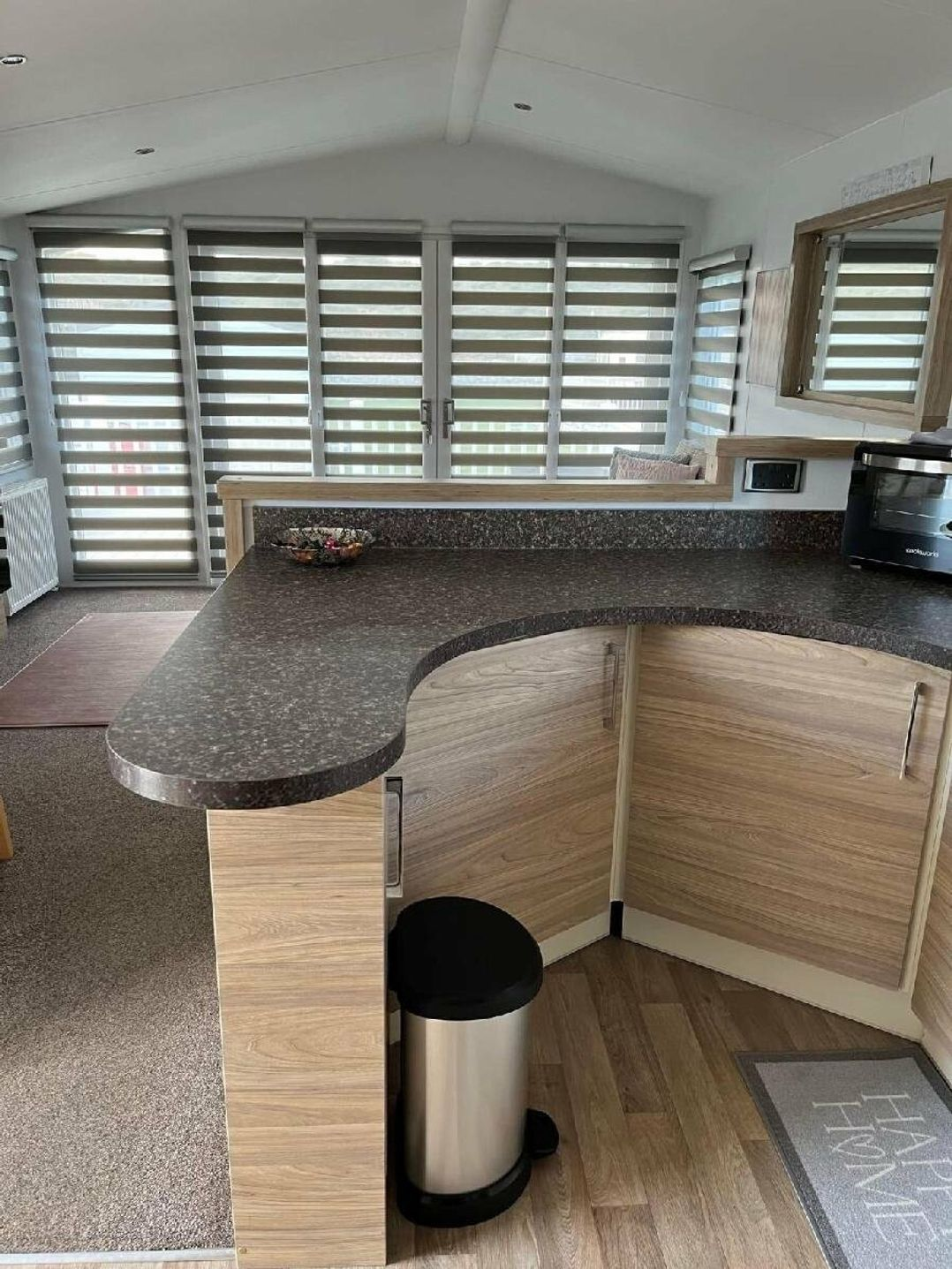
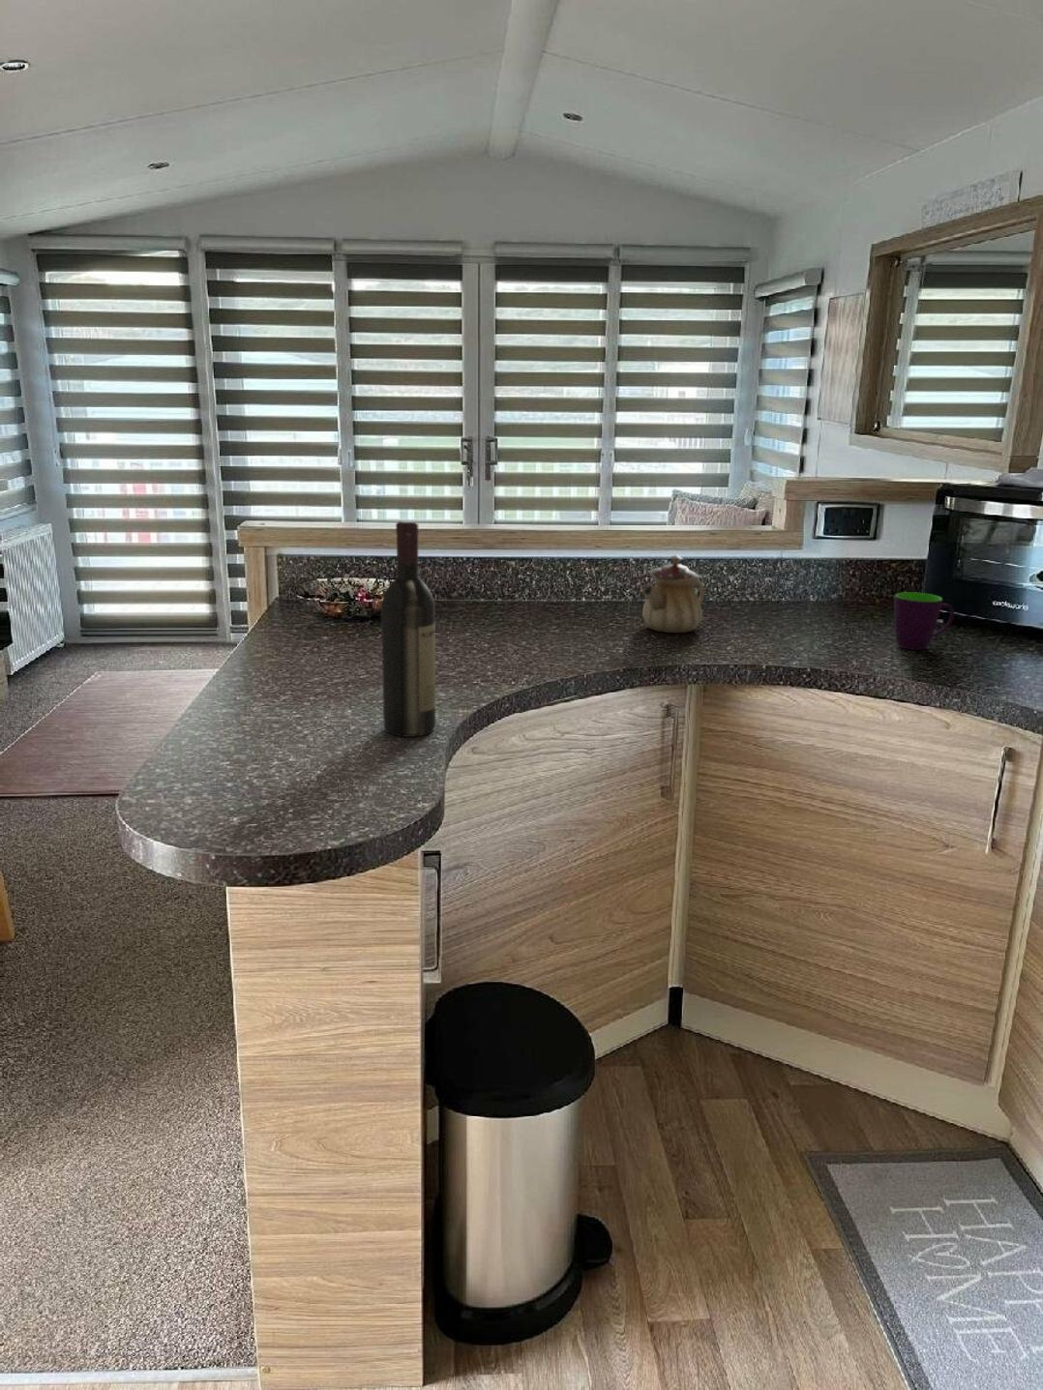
+ mug [893,591,955,651]
+ wine bottle [380,519,436,738]
+ teapot [642,553,706,633]
